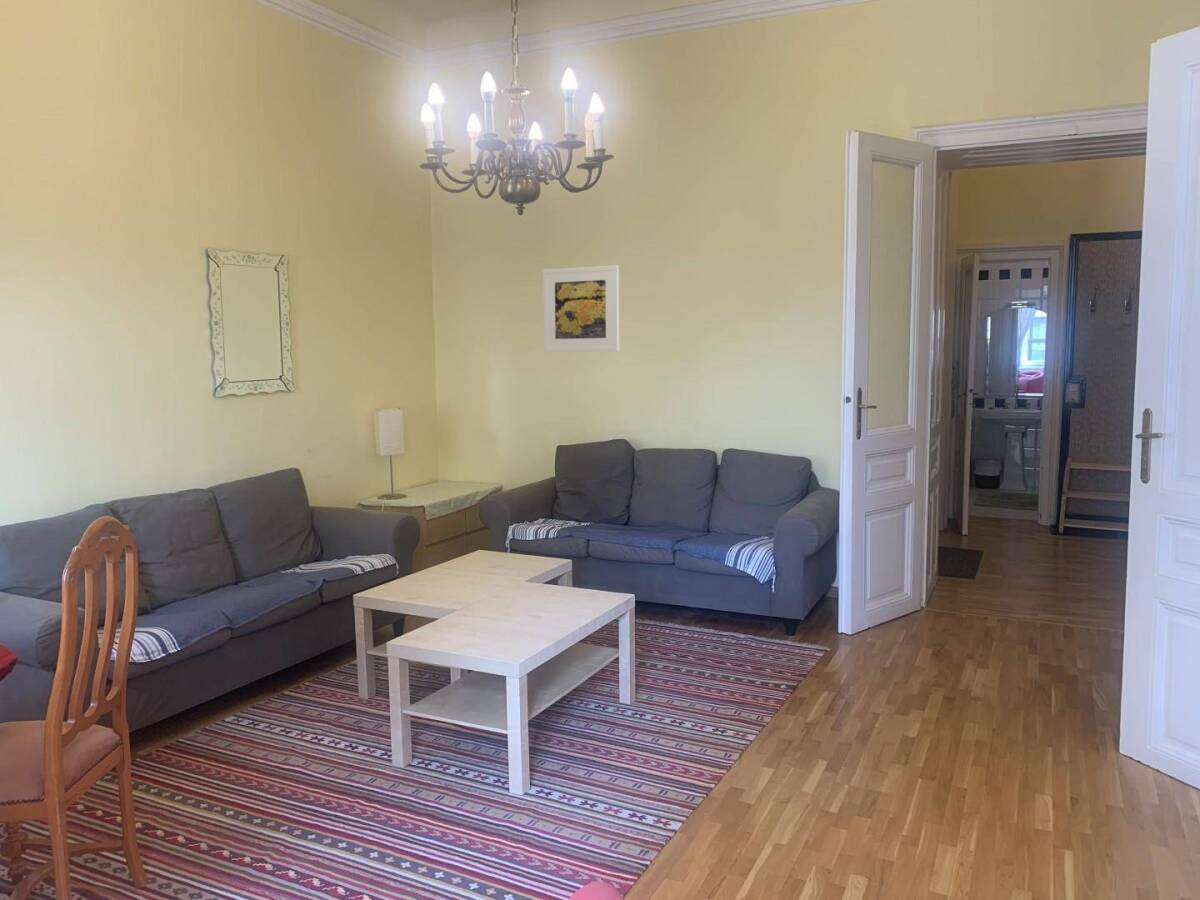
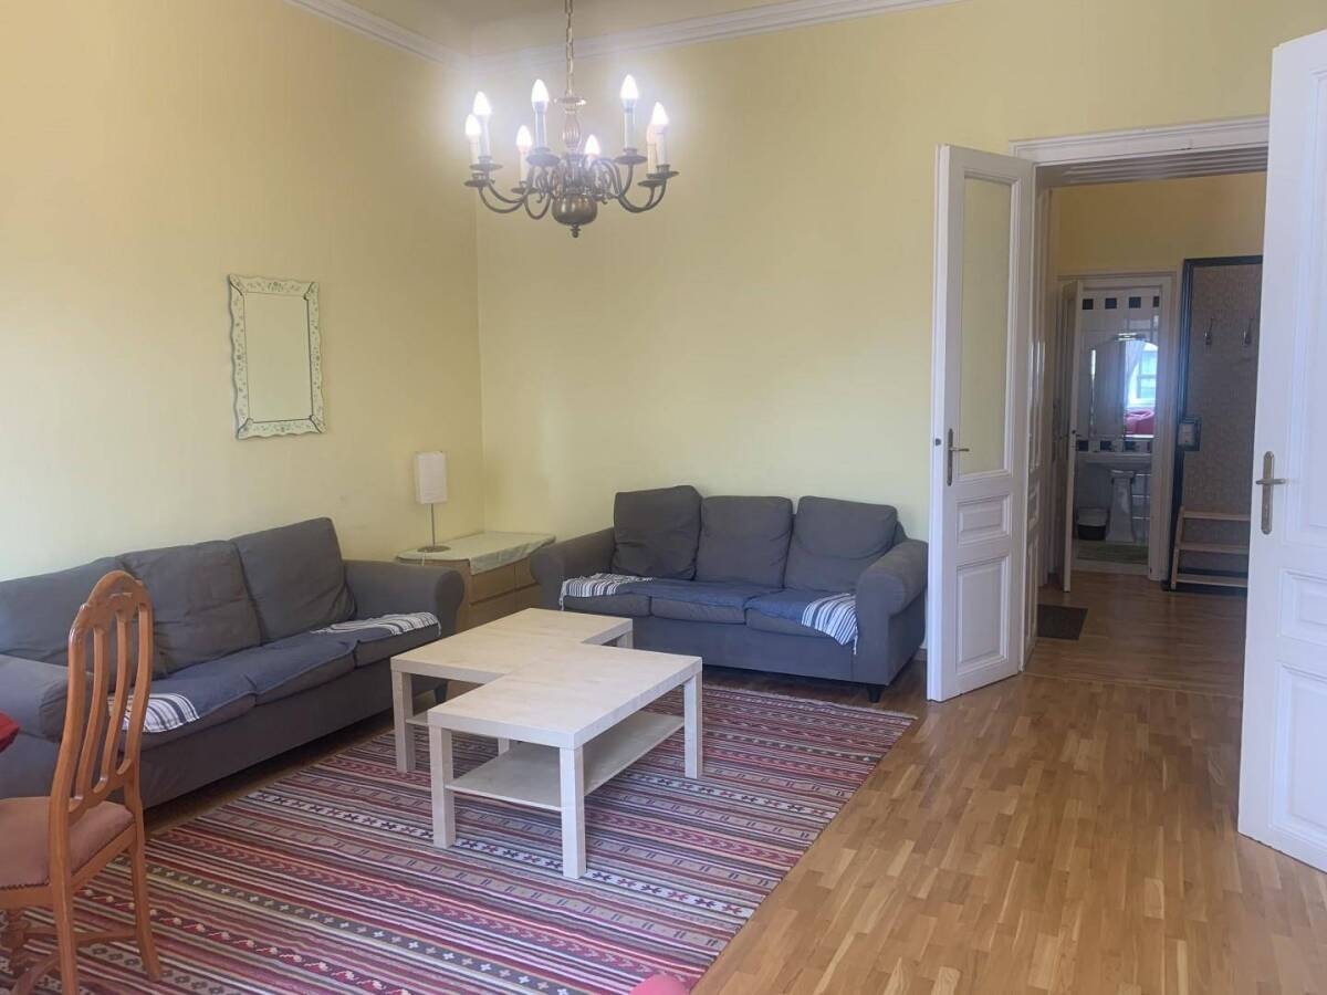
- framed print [542,265,620,353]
